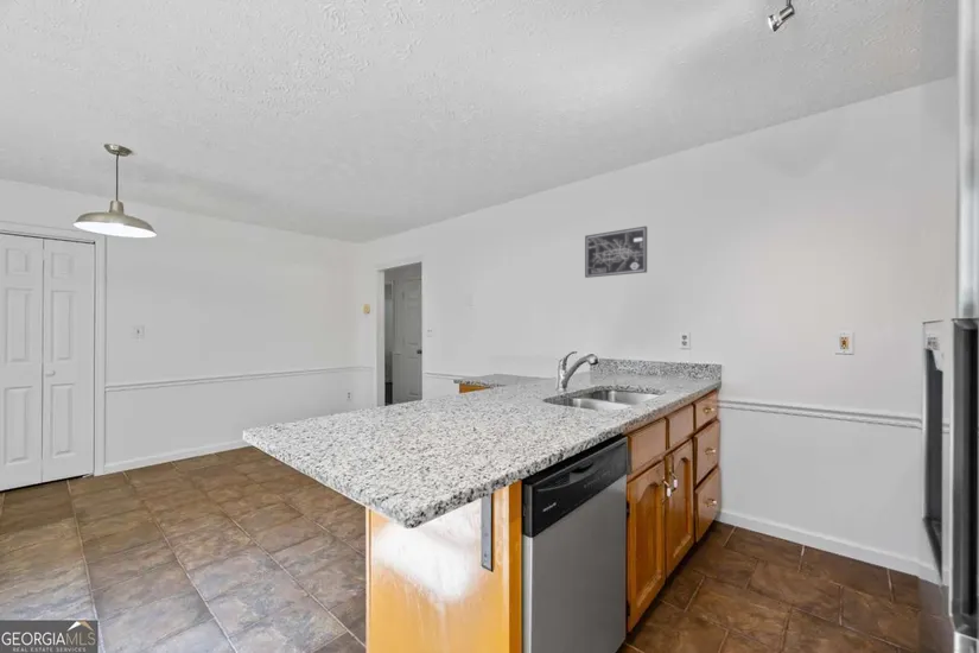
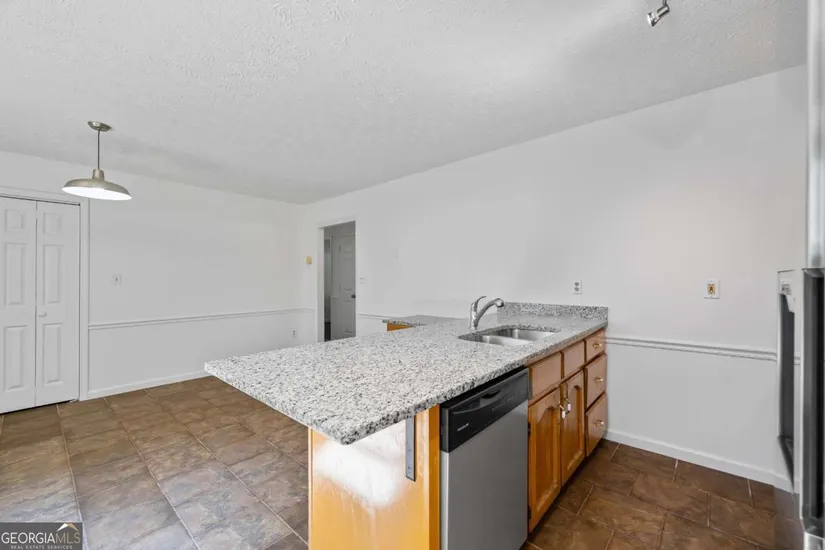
- wall art [584,226,648,279]
